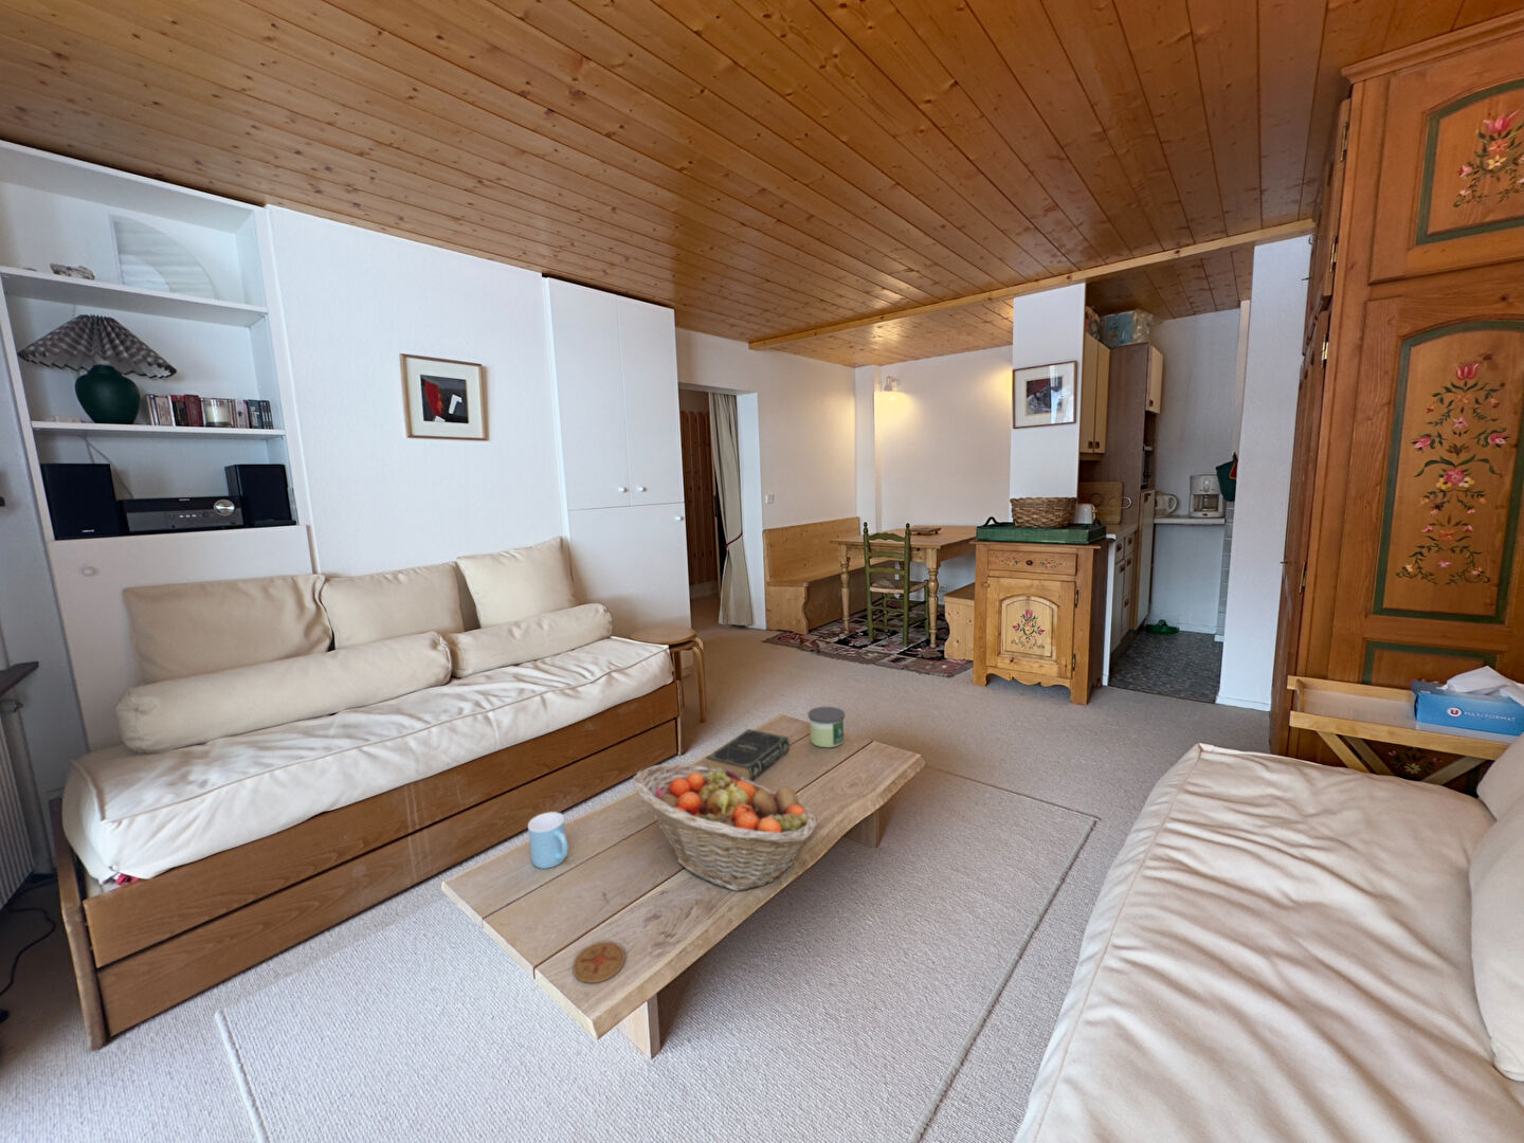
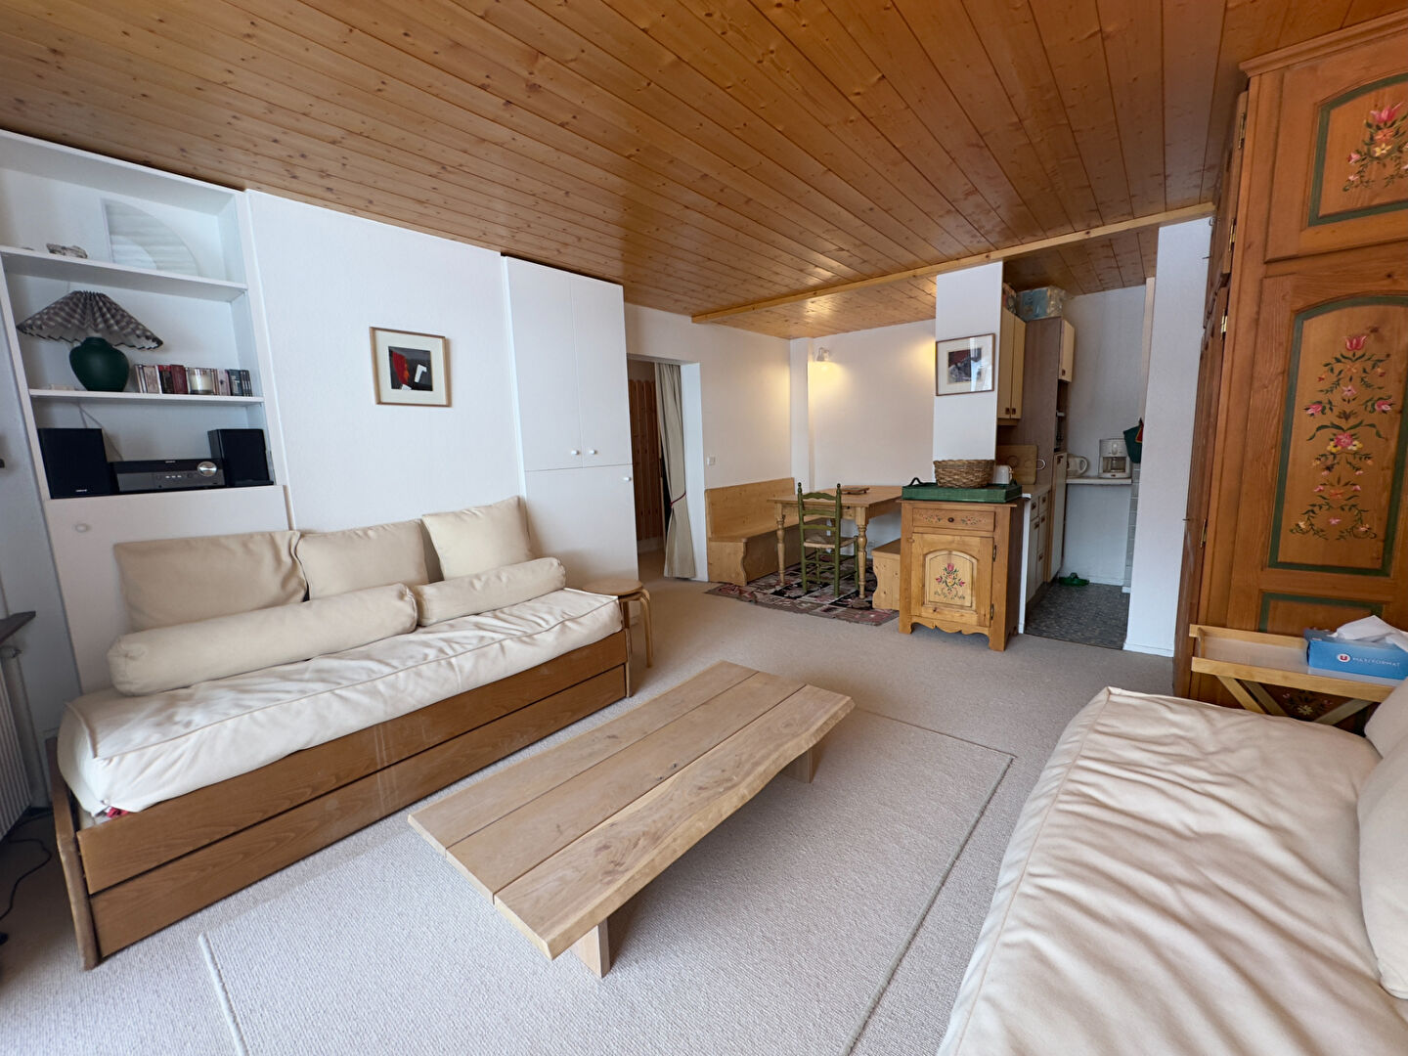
- mug [527,810,569,870]
- coaster [571,940,626,985]
- candle [808,706,846,748]
- book [704,728,792,782]
- fruit basket [632,764,818,892]
